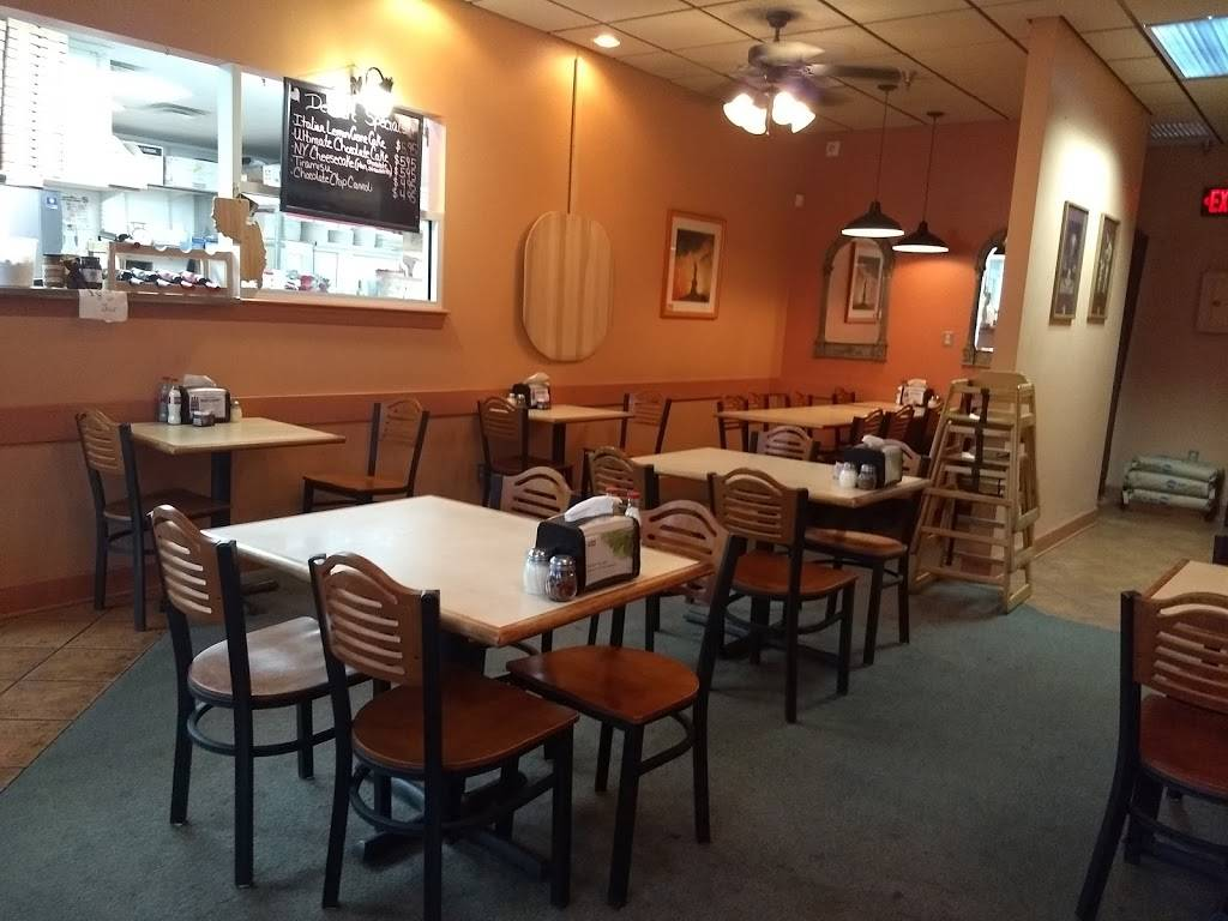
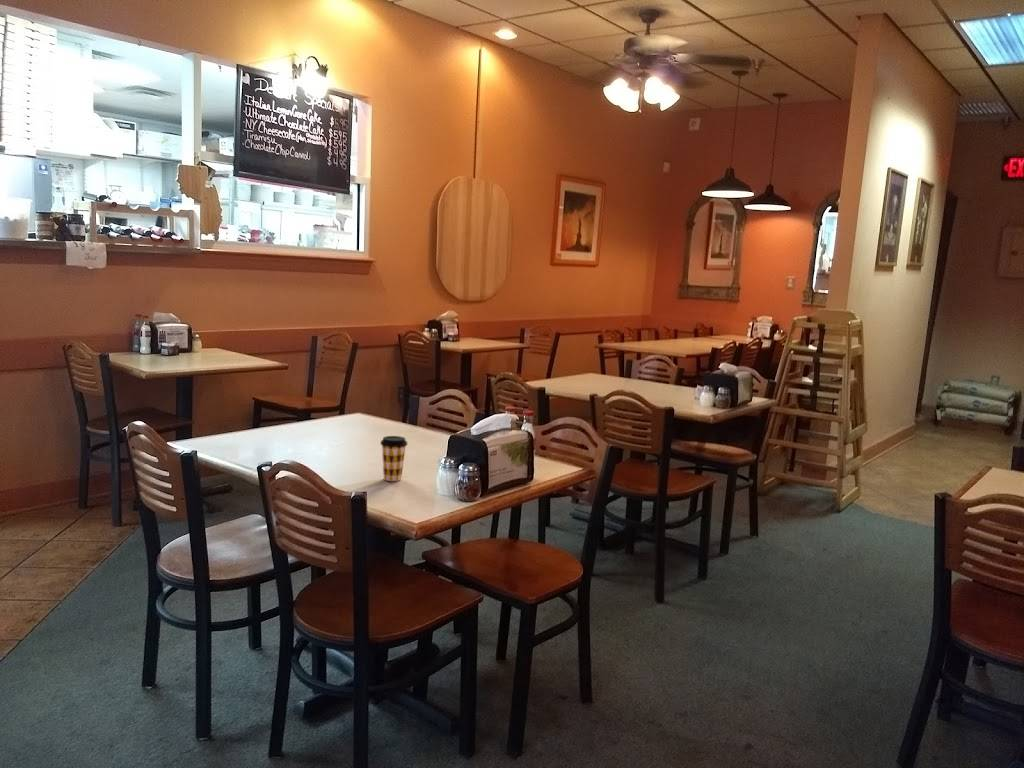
+ coffee cup [379,435,409,482]
